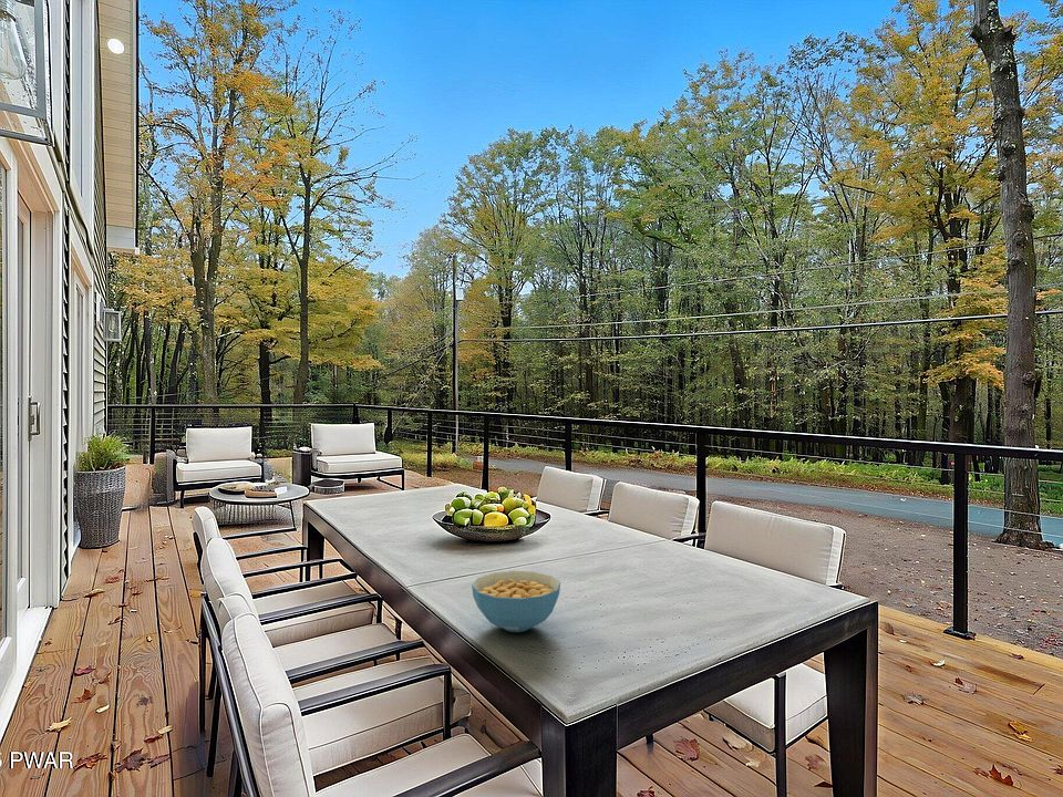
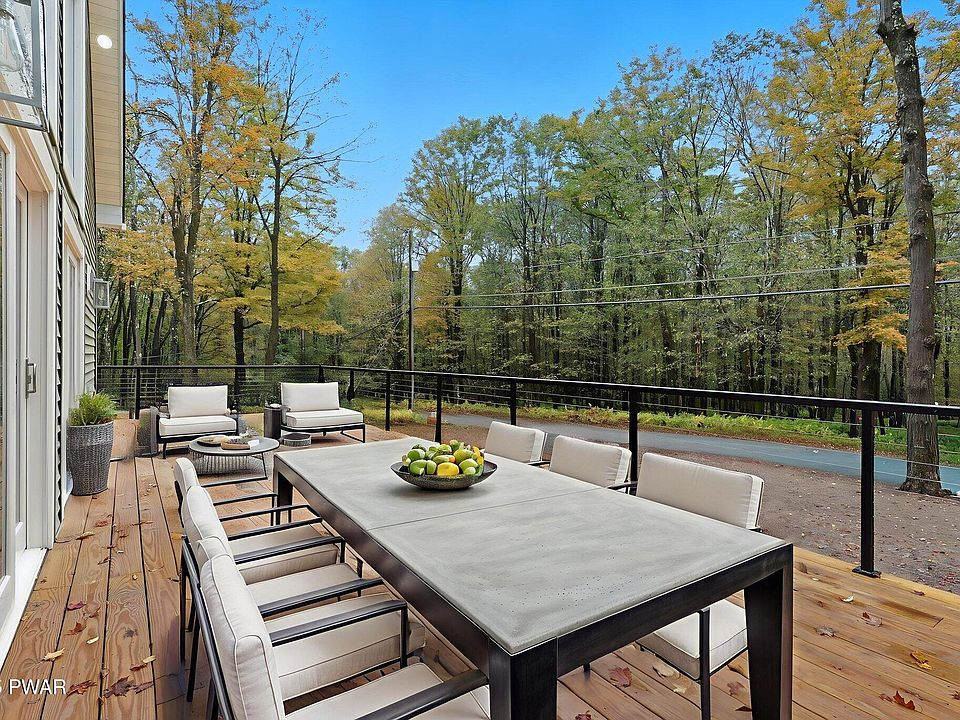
- cereal bowl [471,570,561,633]
